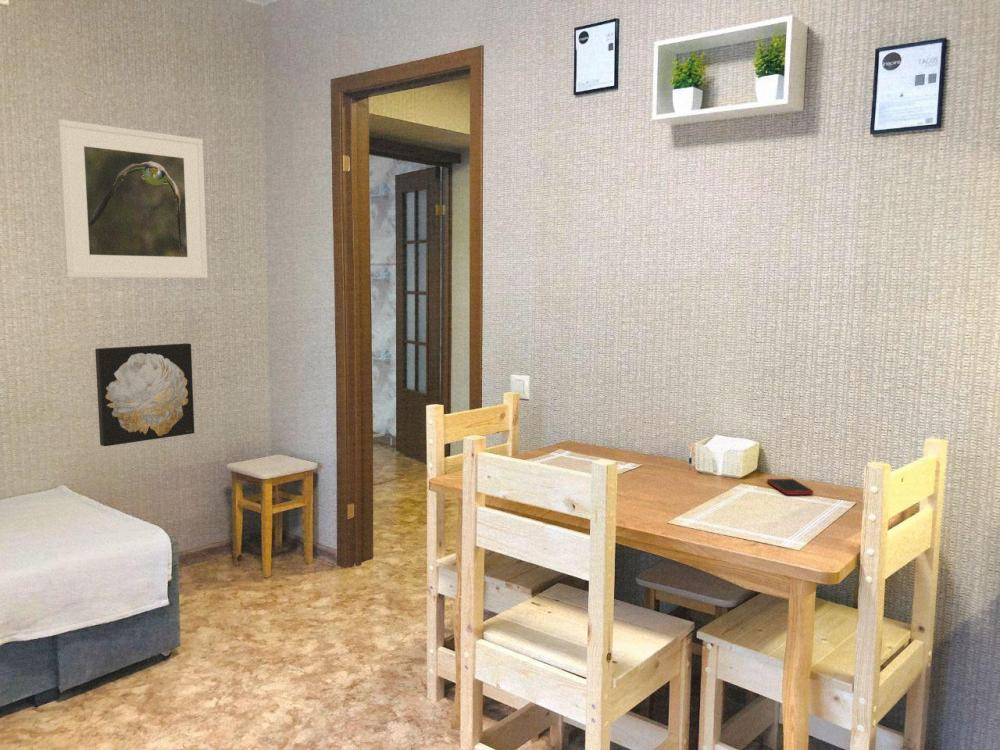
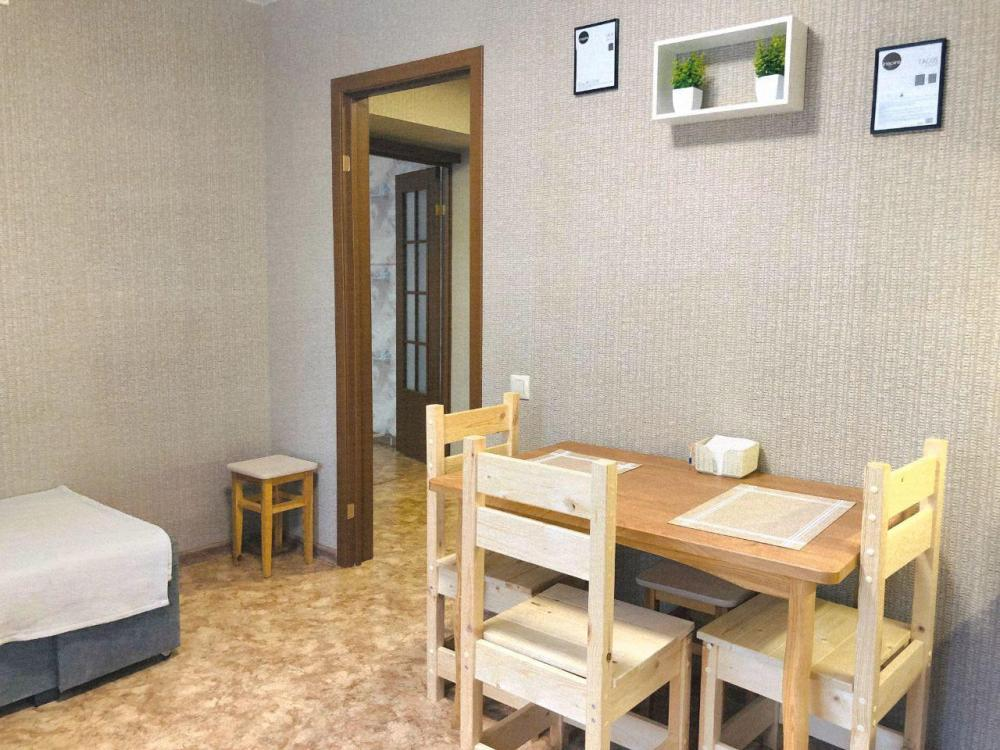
- cell phone [766,478,814,496]
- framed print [56,118,209,279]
- wall art [94,342,195,447]
